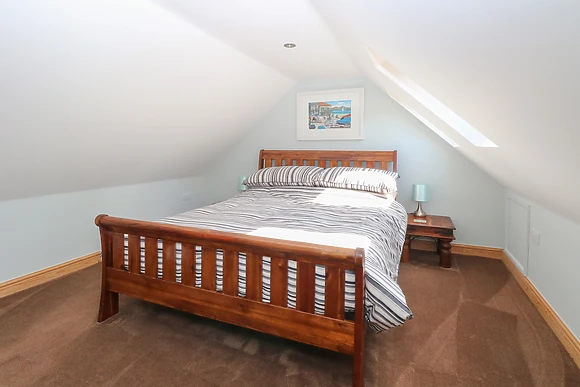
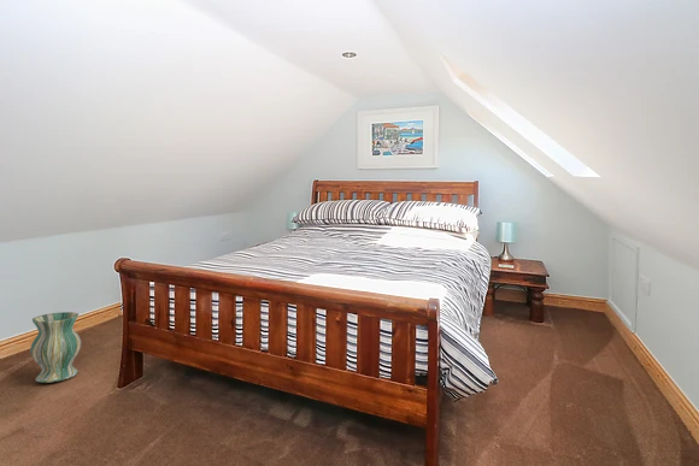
+ vase [29,311,82,384]
